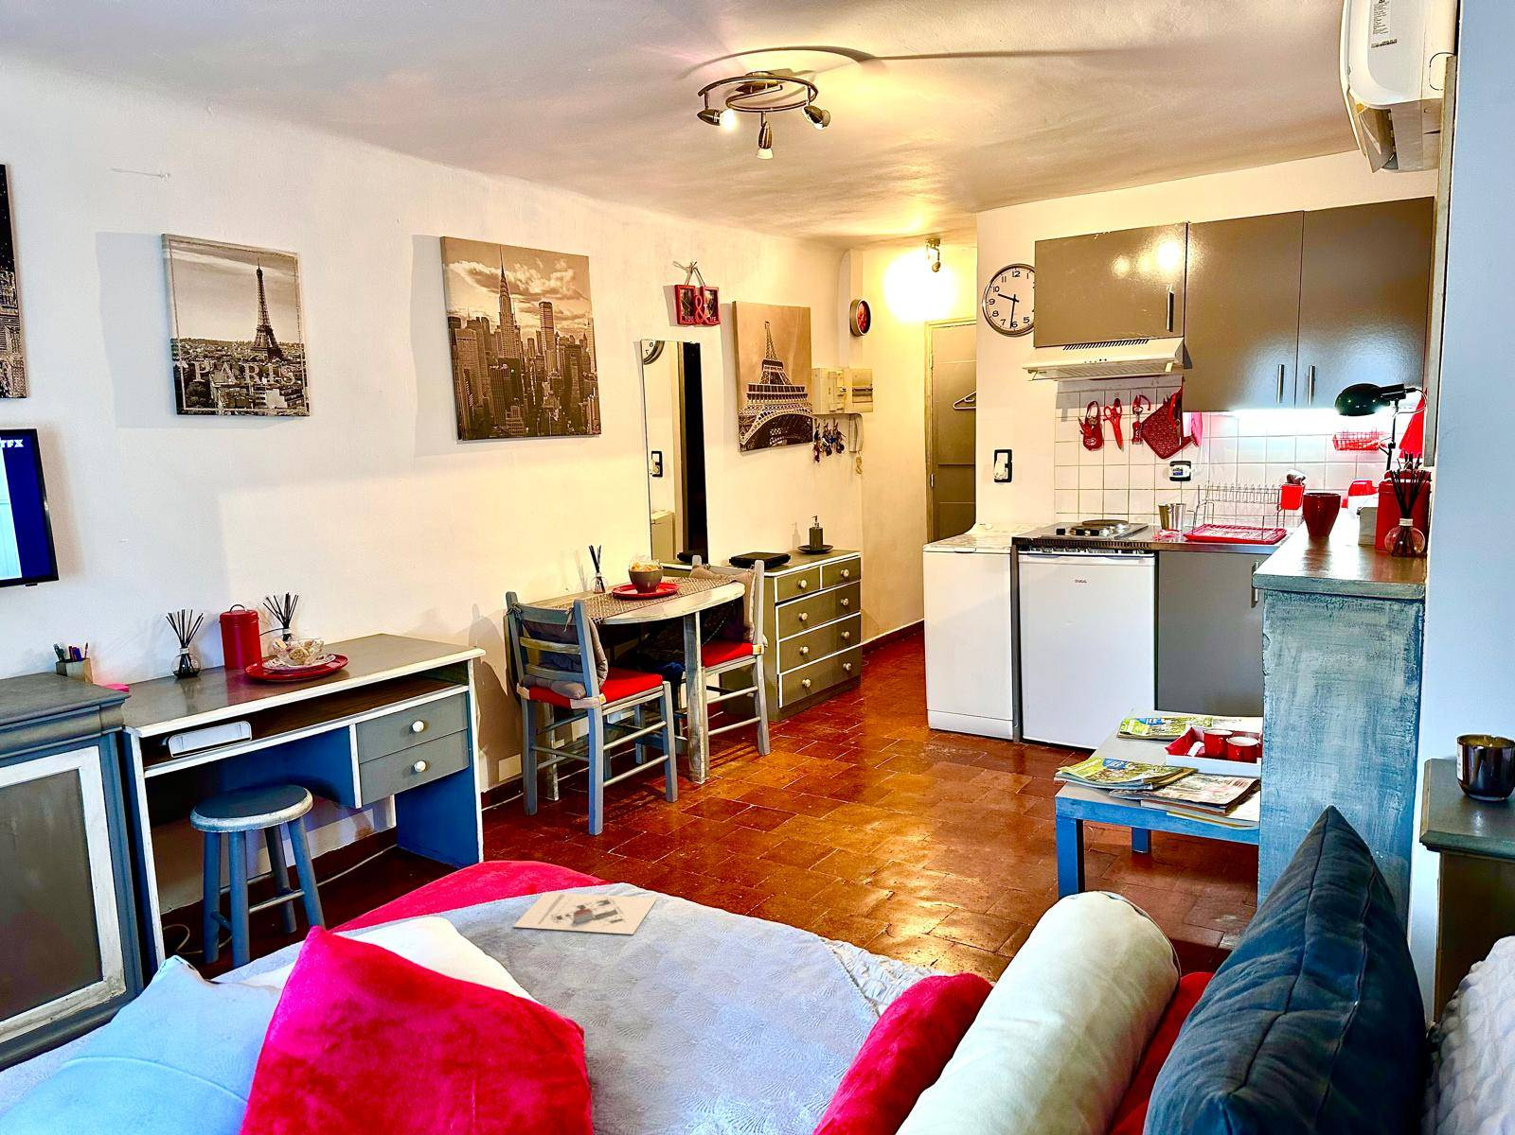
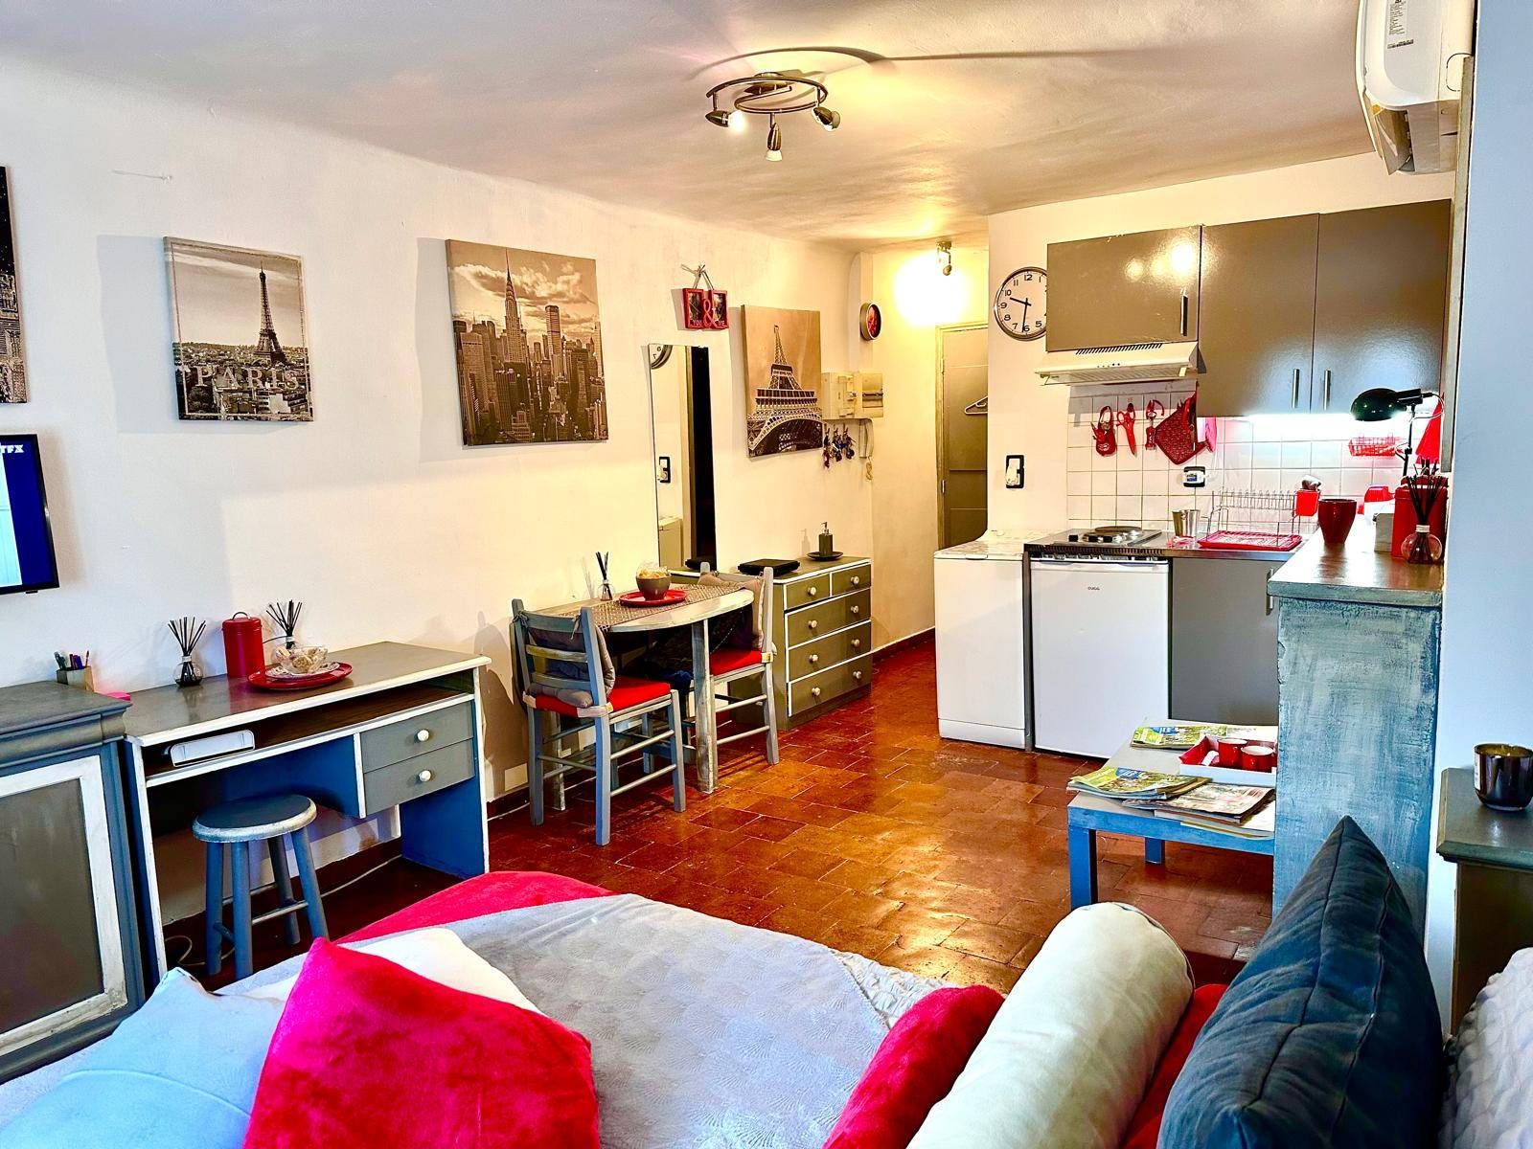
- architectural model [512,891,658,936]
